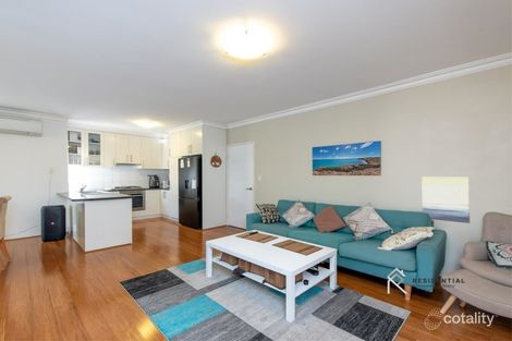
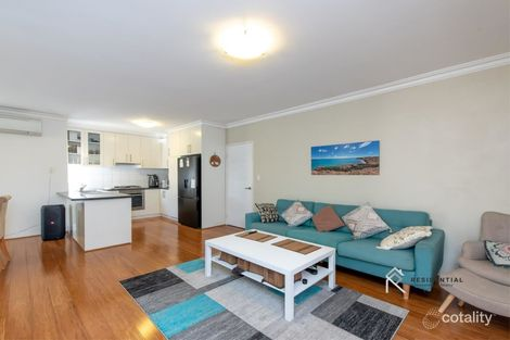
- wall art [420,176,471,224]
